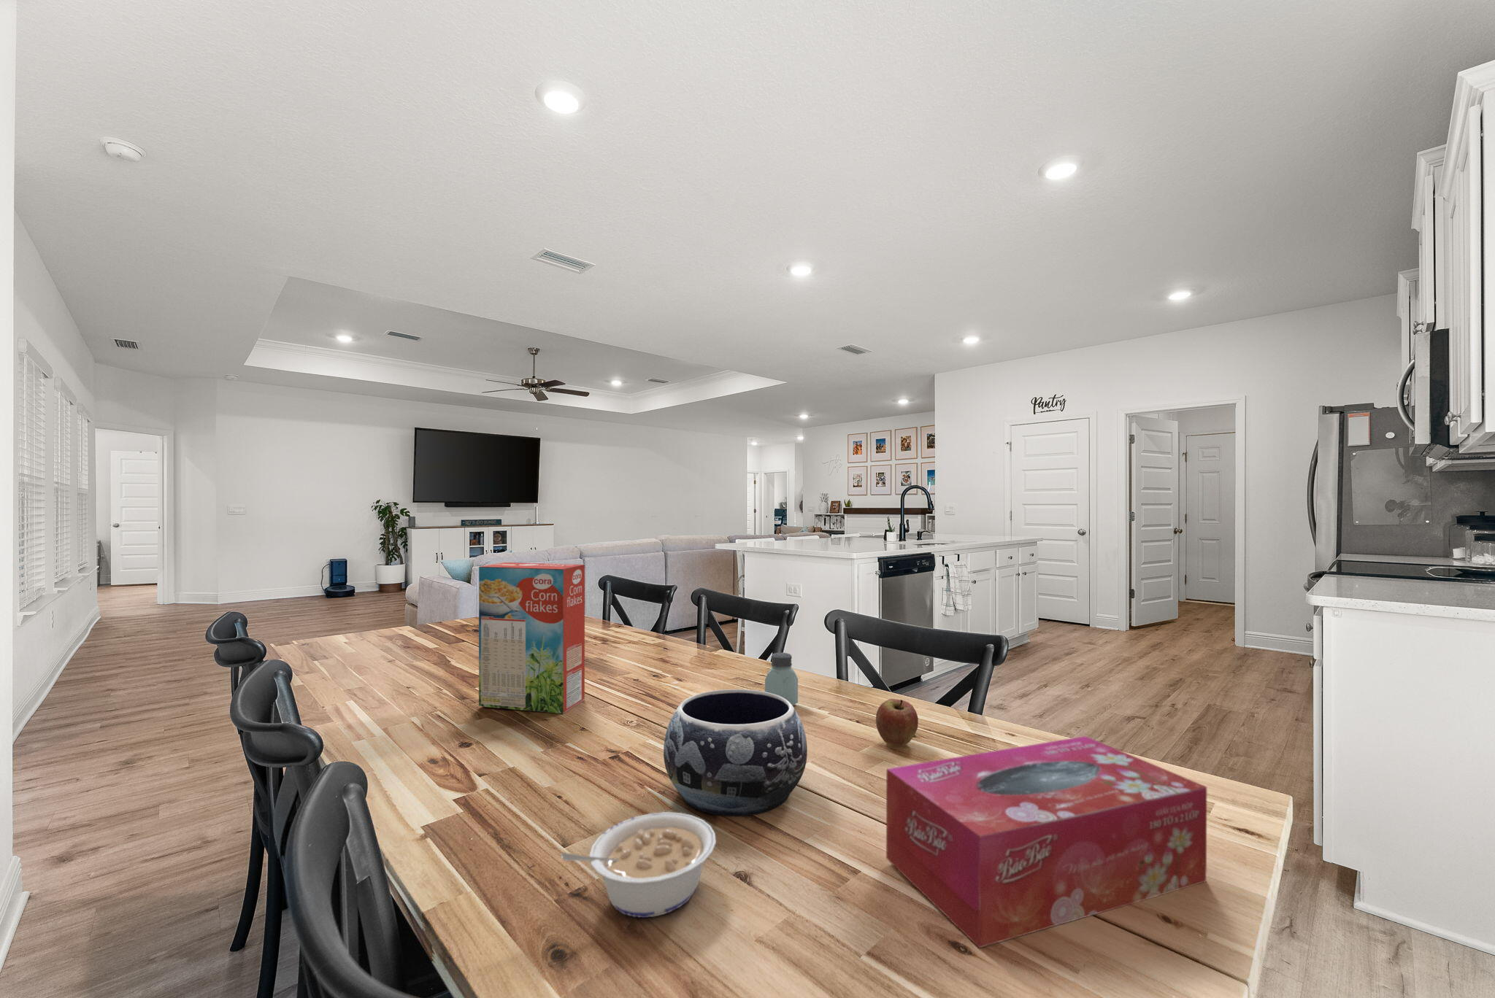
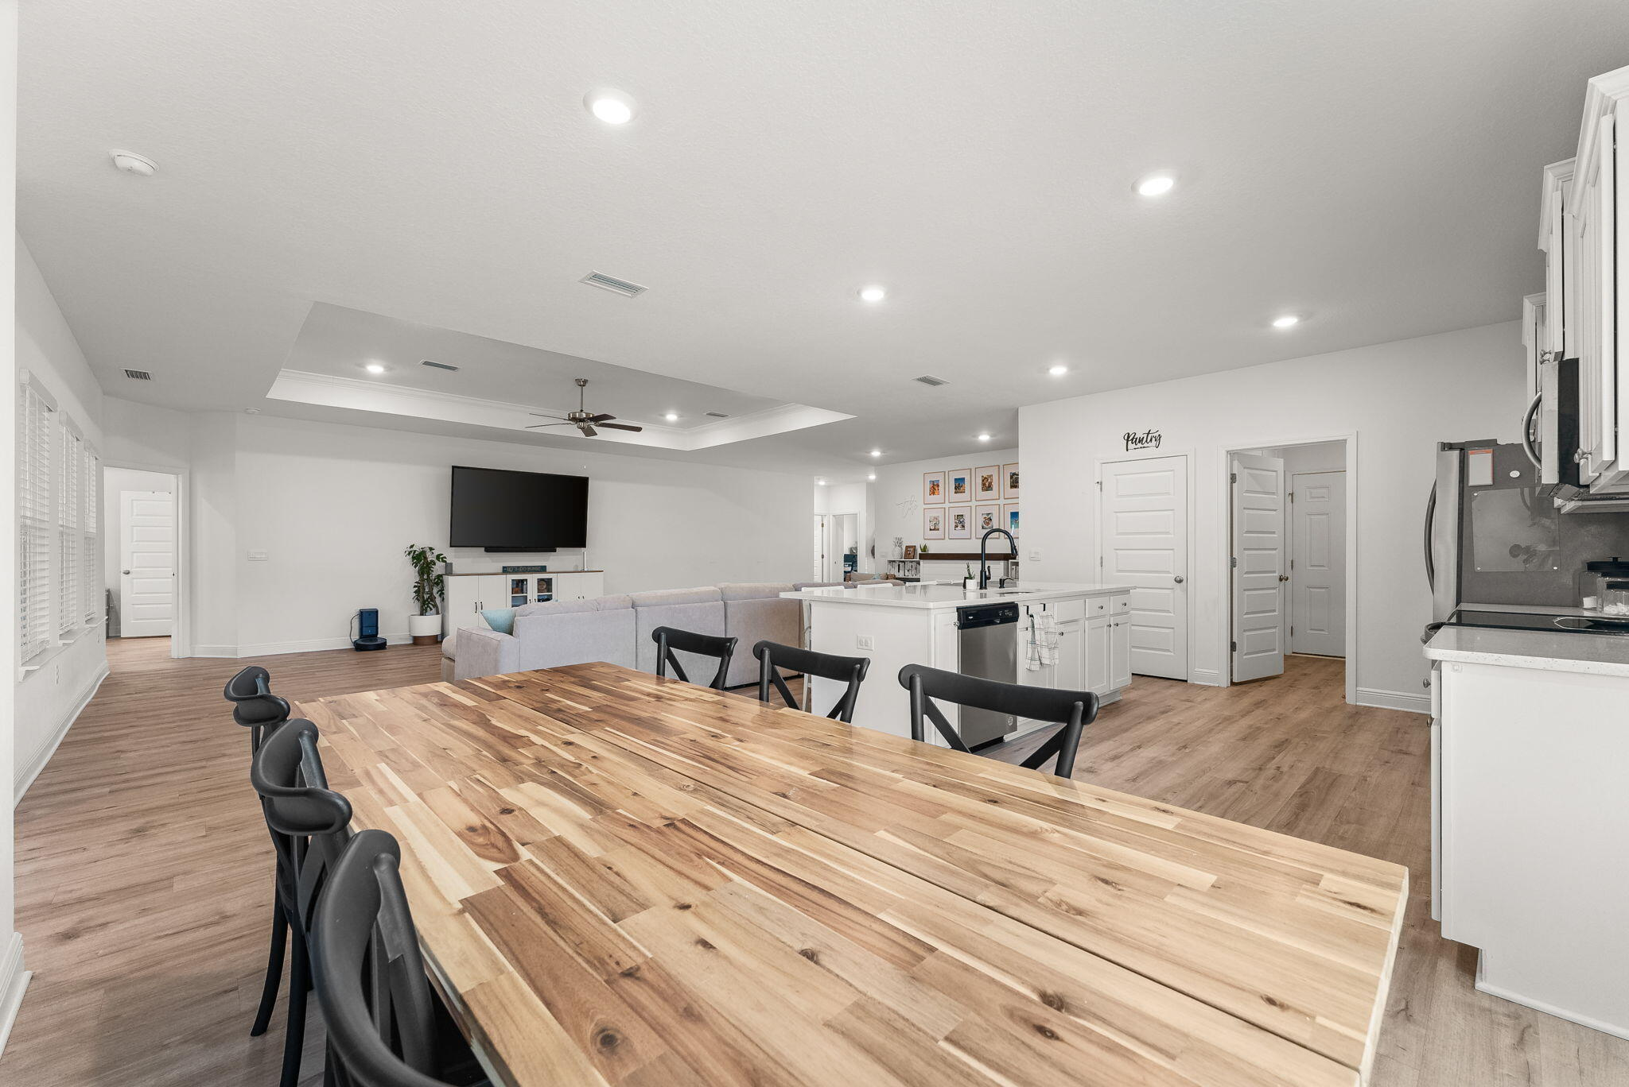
- decorative bowl [663,688,808,818]
- fruit [876,698,919,746]
- cereal box [478,561,586,714]
- saltshaker [764,653,799,706]
- tissue box [886,735,1208,948]
- legume [560,811,716,919]
